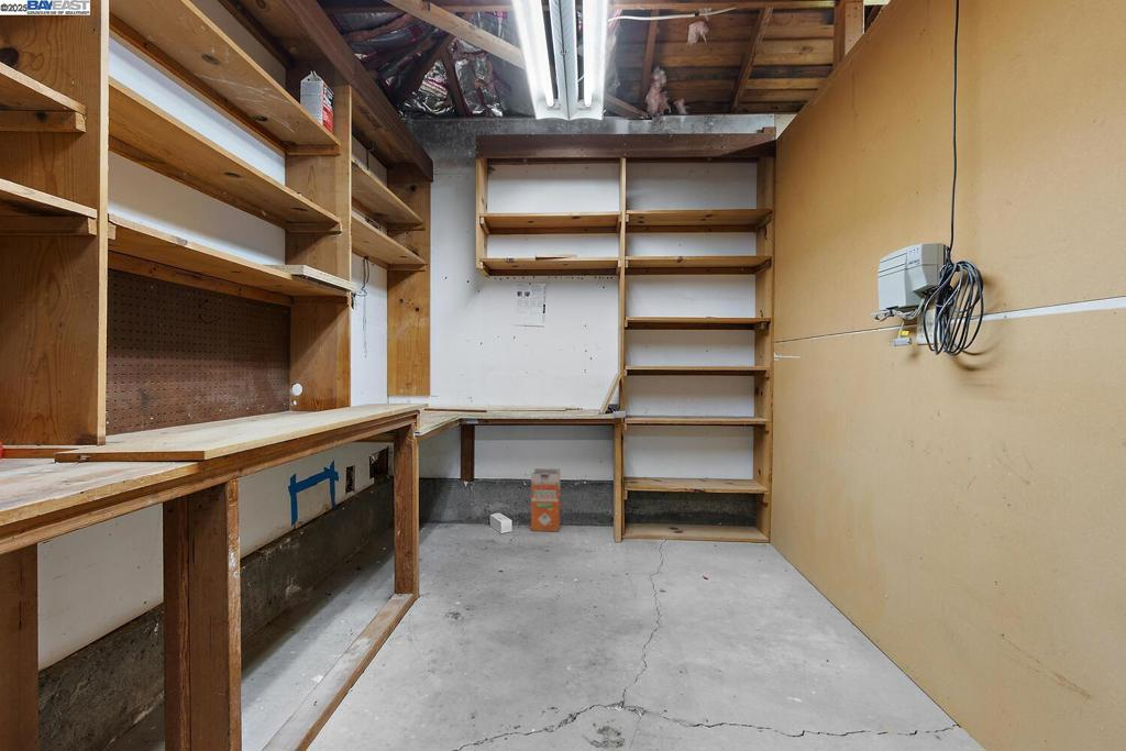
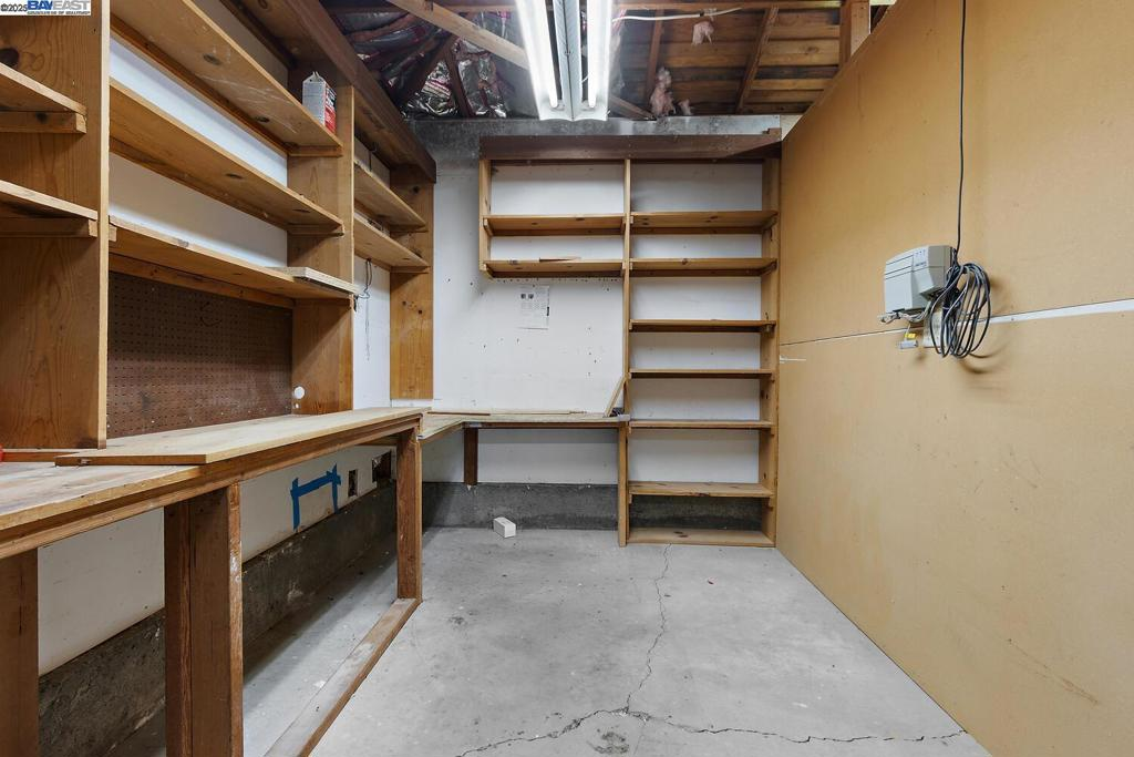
- waste bin [530,467,561,532]
